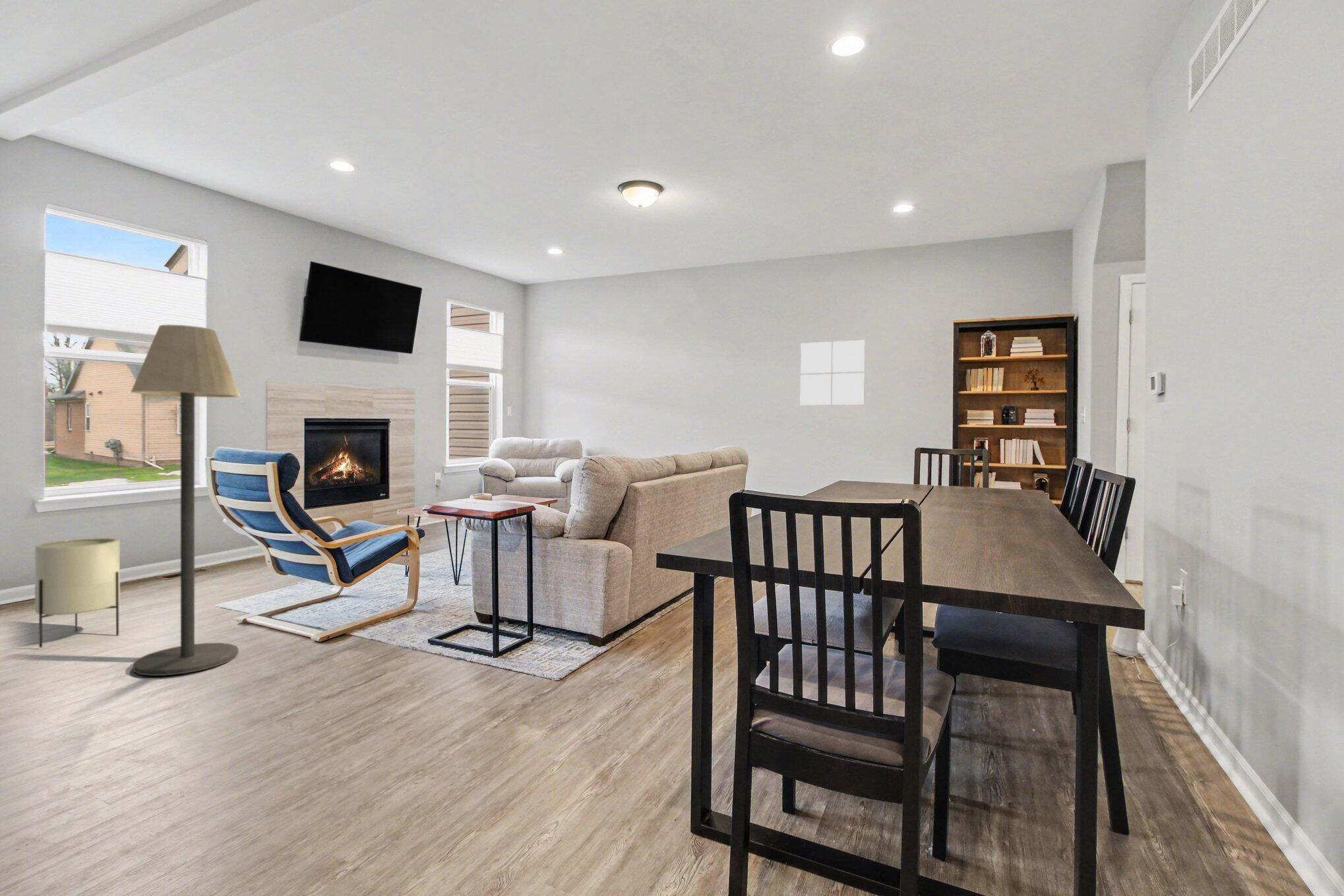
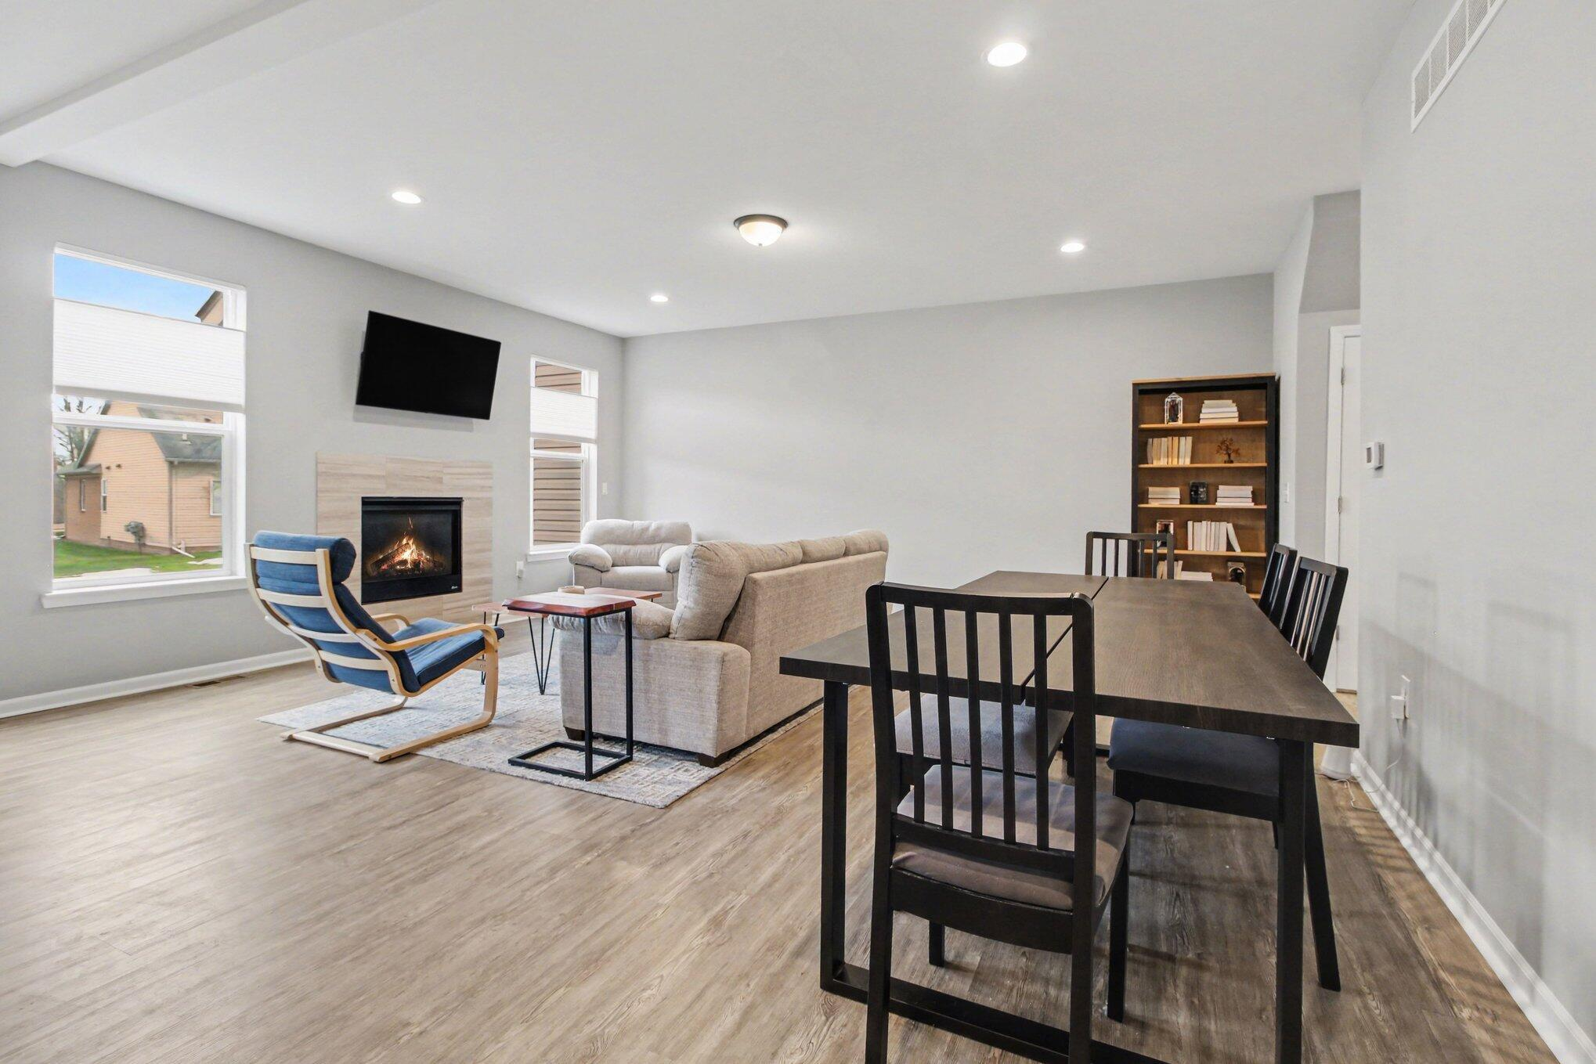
- floor lamp [130,324,241,676]
- planter [34,537,121,648]
- wall art [799,340,865,405]
